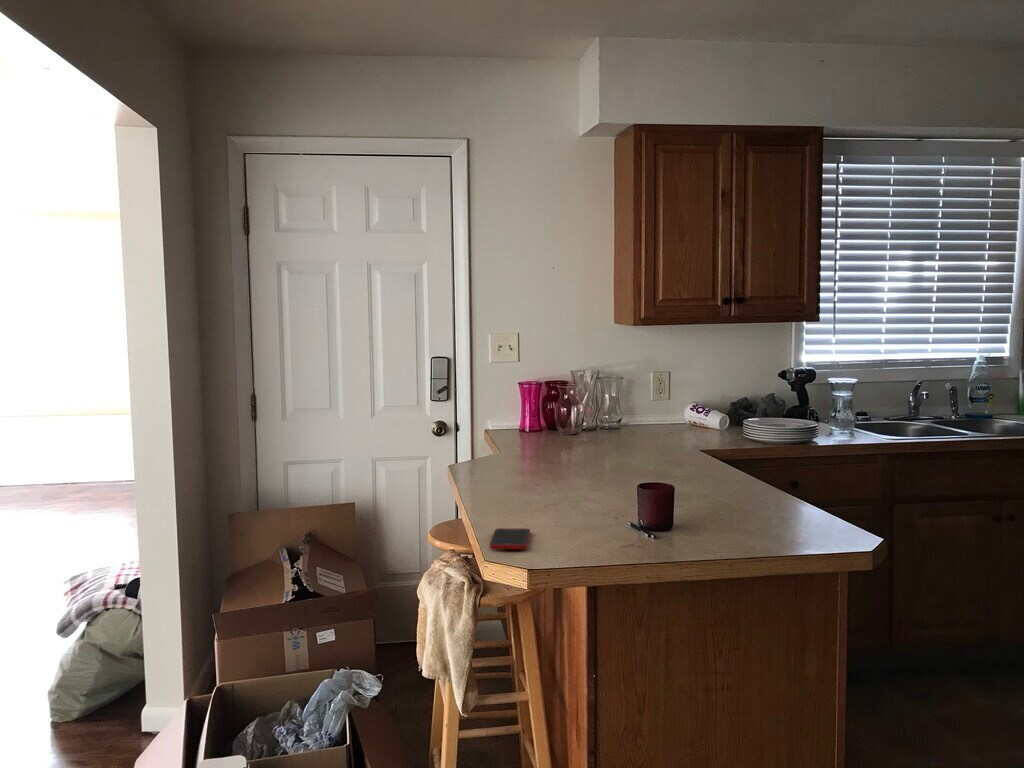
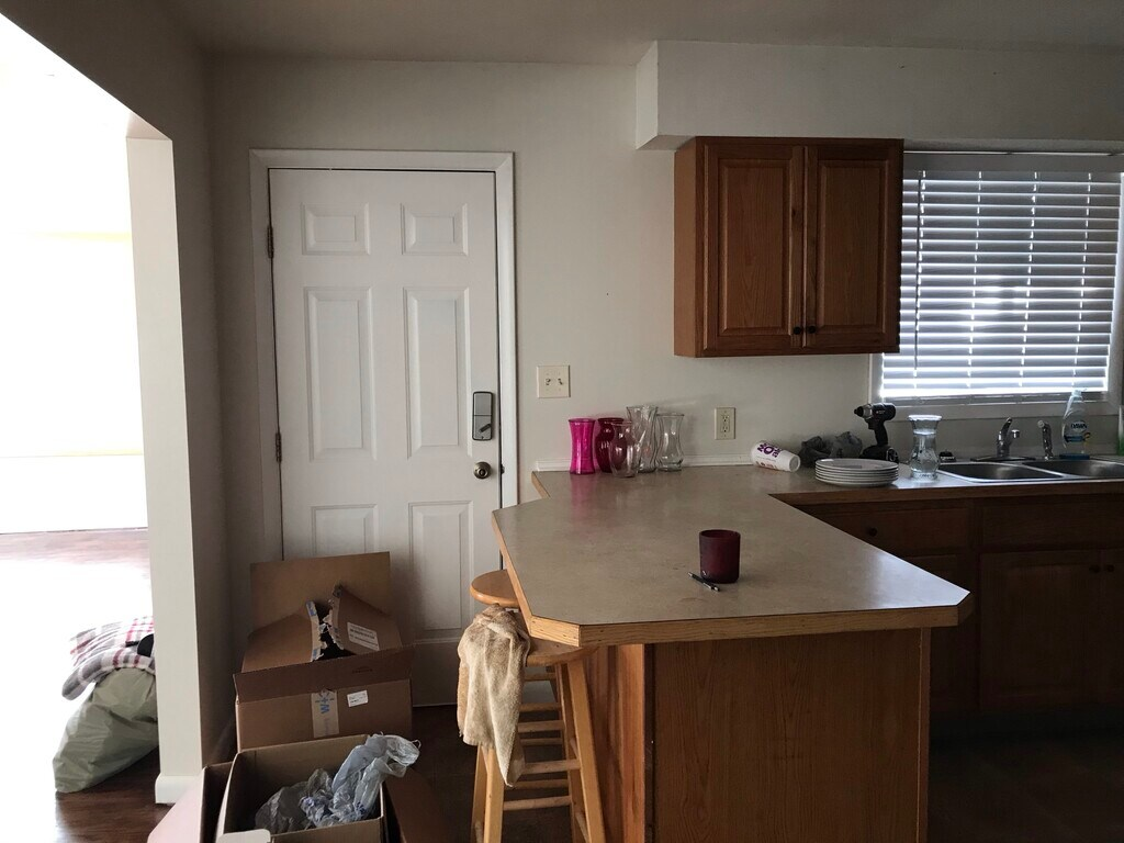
- cell phone [489,527,531,550]
